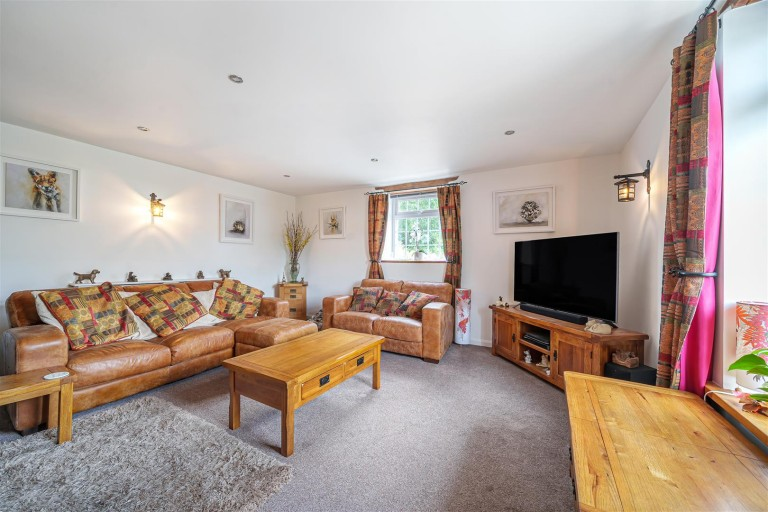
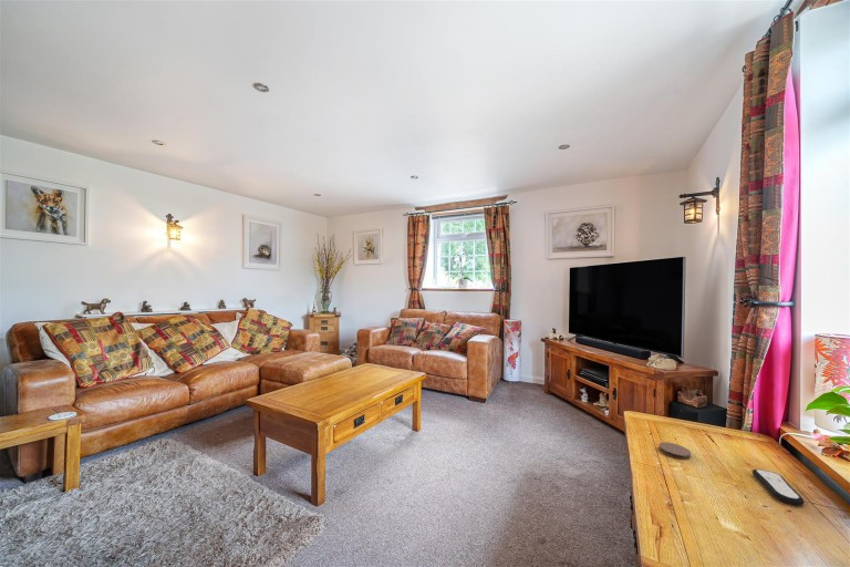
+ coaster [657,441,692,461]
+ remote control [751,468,806,506]
